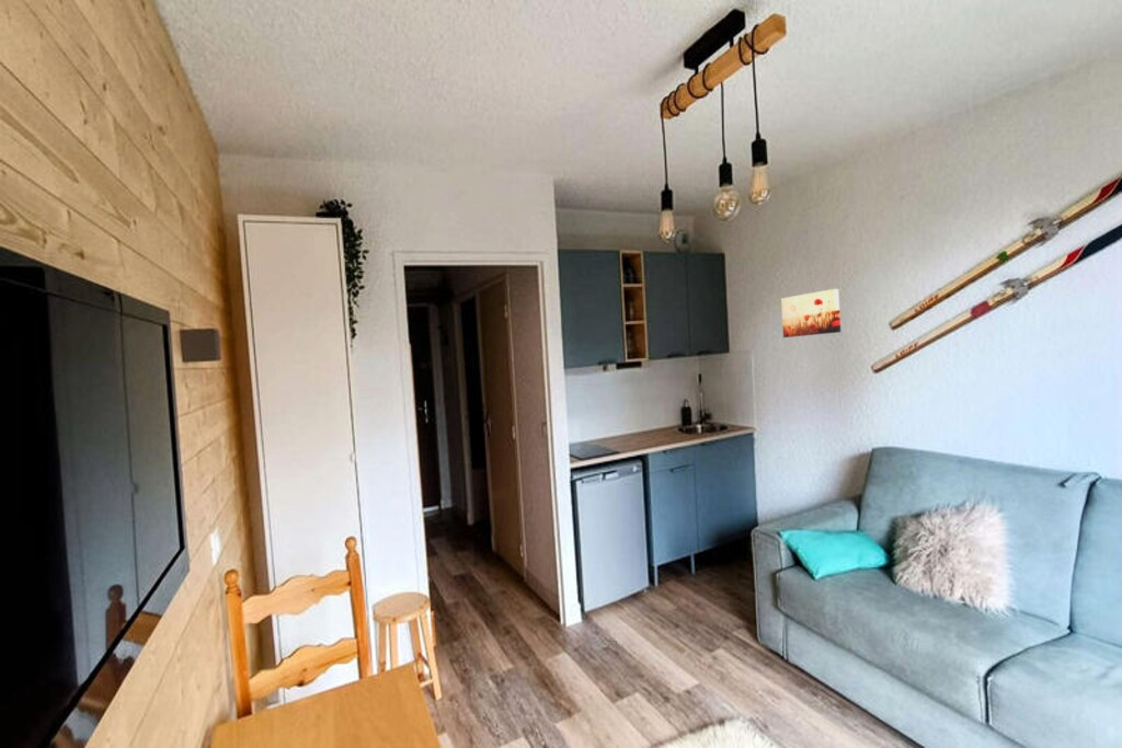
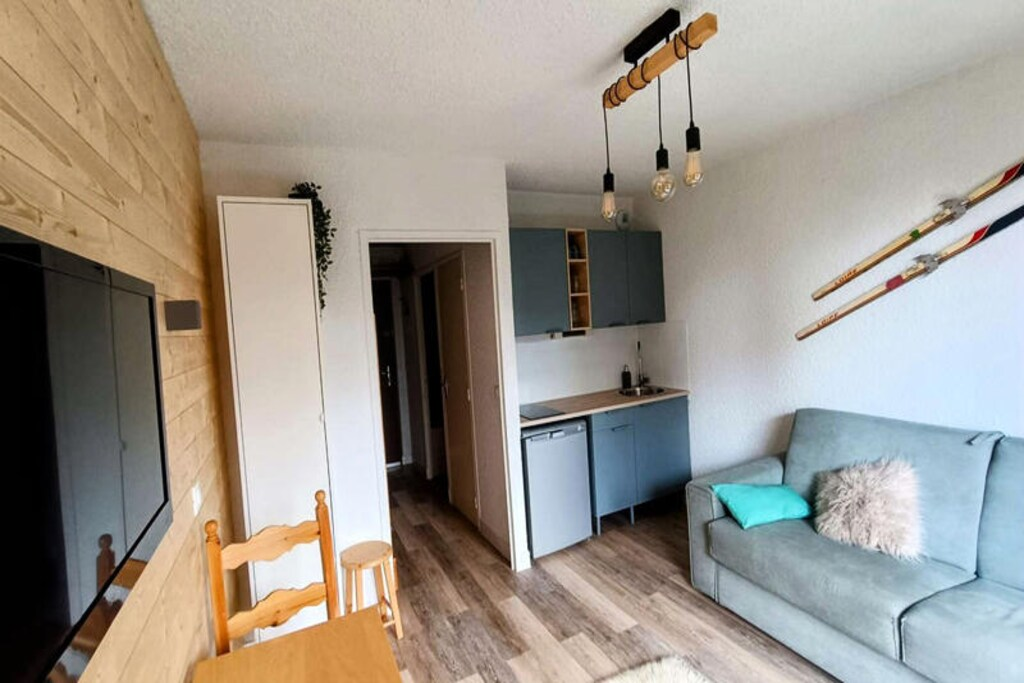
- wall art [780,288,842,338]
